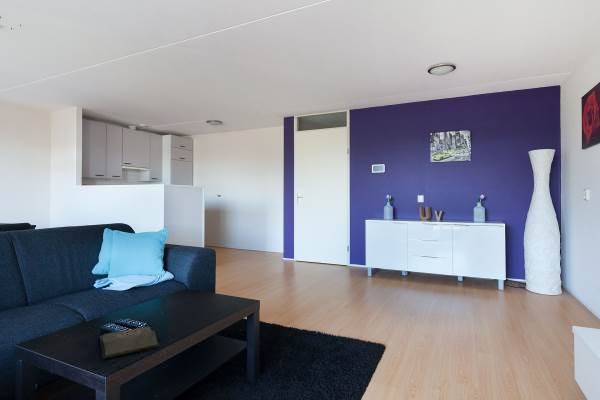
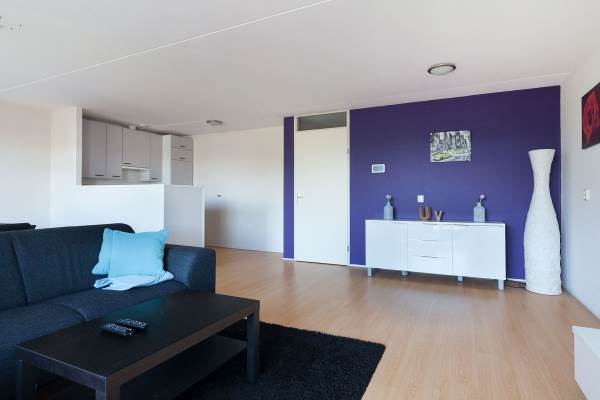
- hardback book [98,326,161,360]
